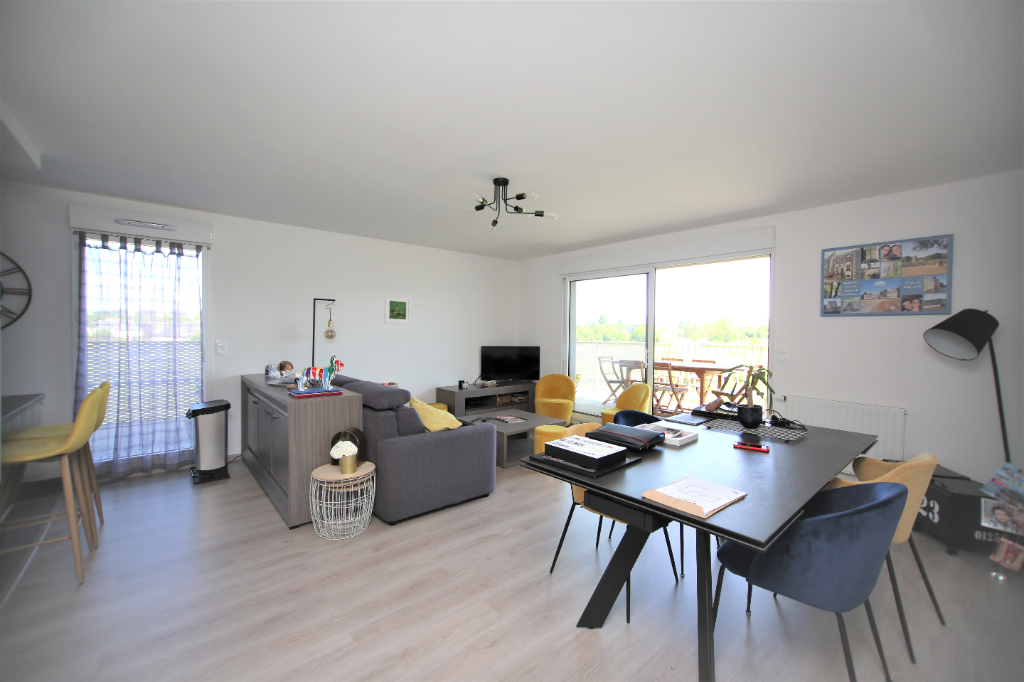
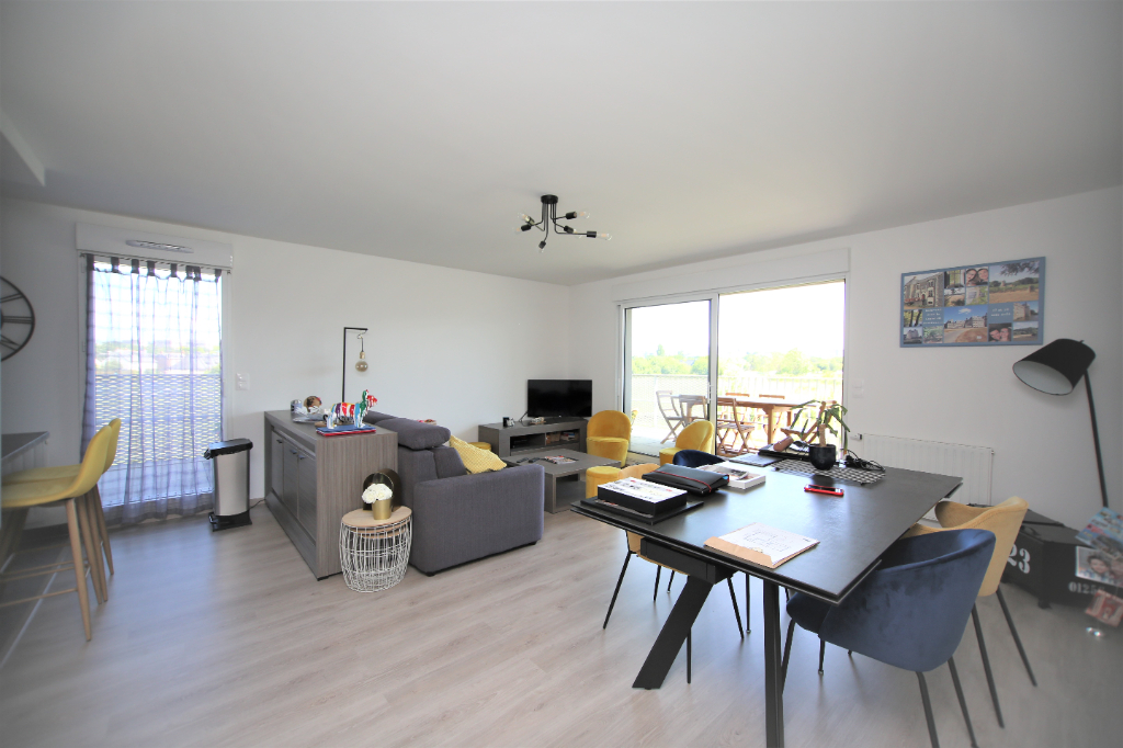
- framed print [383,295,412,325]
